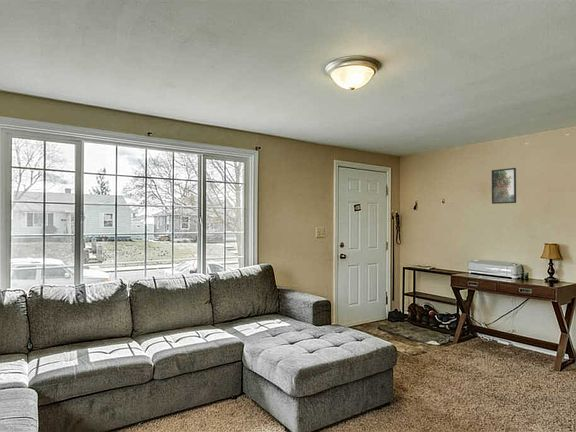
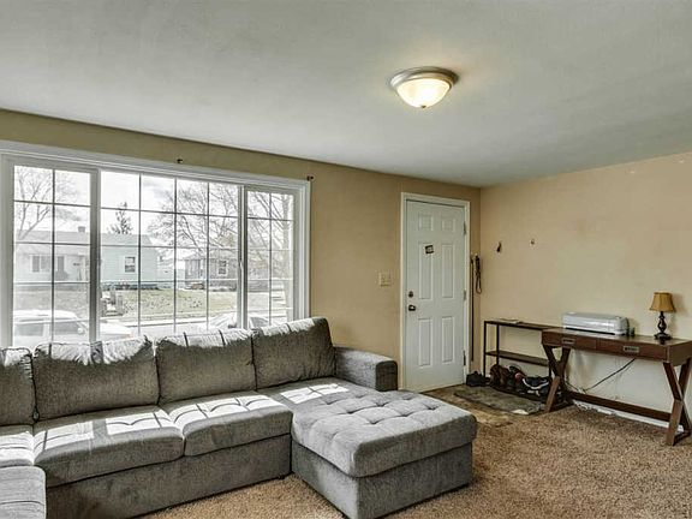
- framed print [491,167,517,205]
